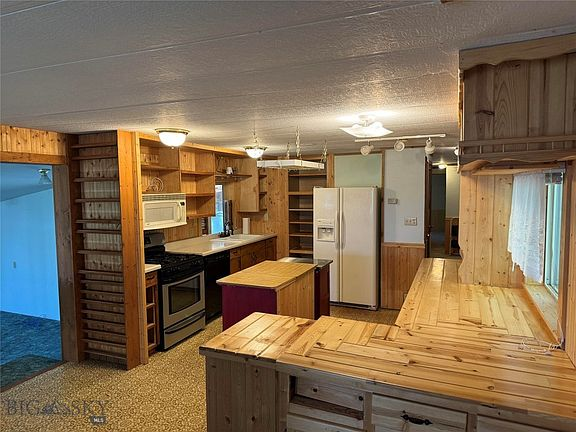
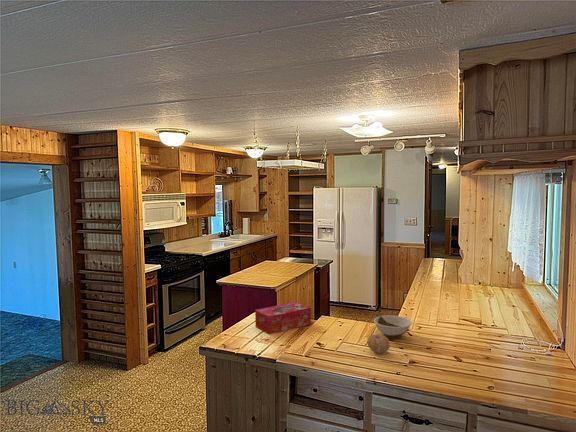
+ bowl [373,314,413,340]
+ fruit [366,333,391,354]
+ tissue box [254,301,312,335]
